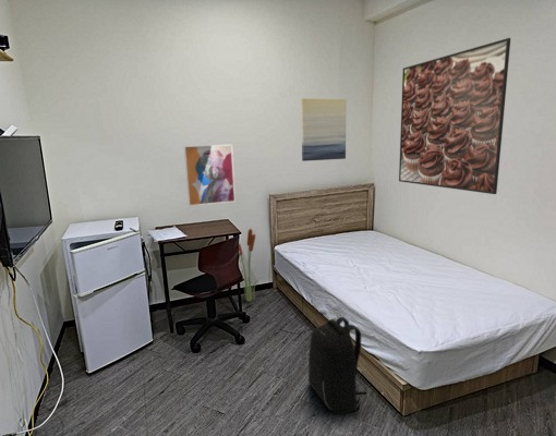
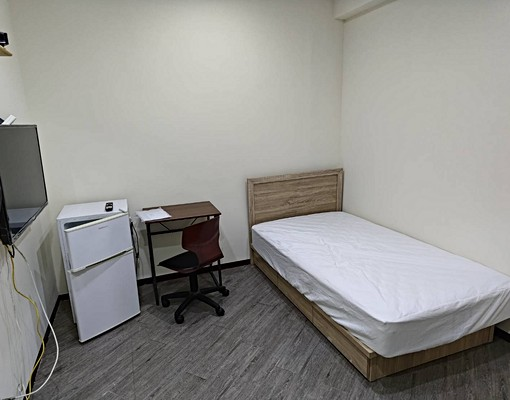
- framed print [398,37,511,195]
- backpack [307,316,368,416]
- wall art [300,98,347,162]
- decorative plant [238,228,264,303]
- wall art [183,144,237,207]
